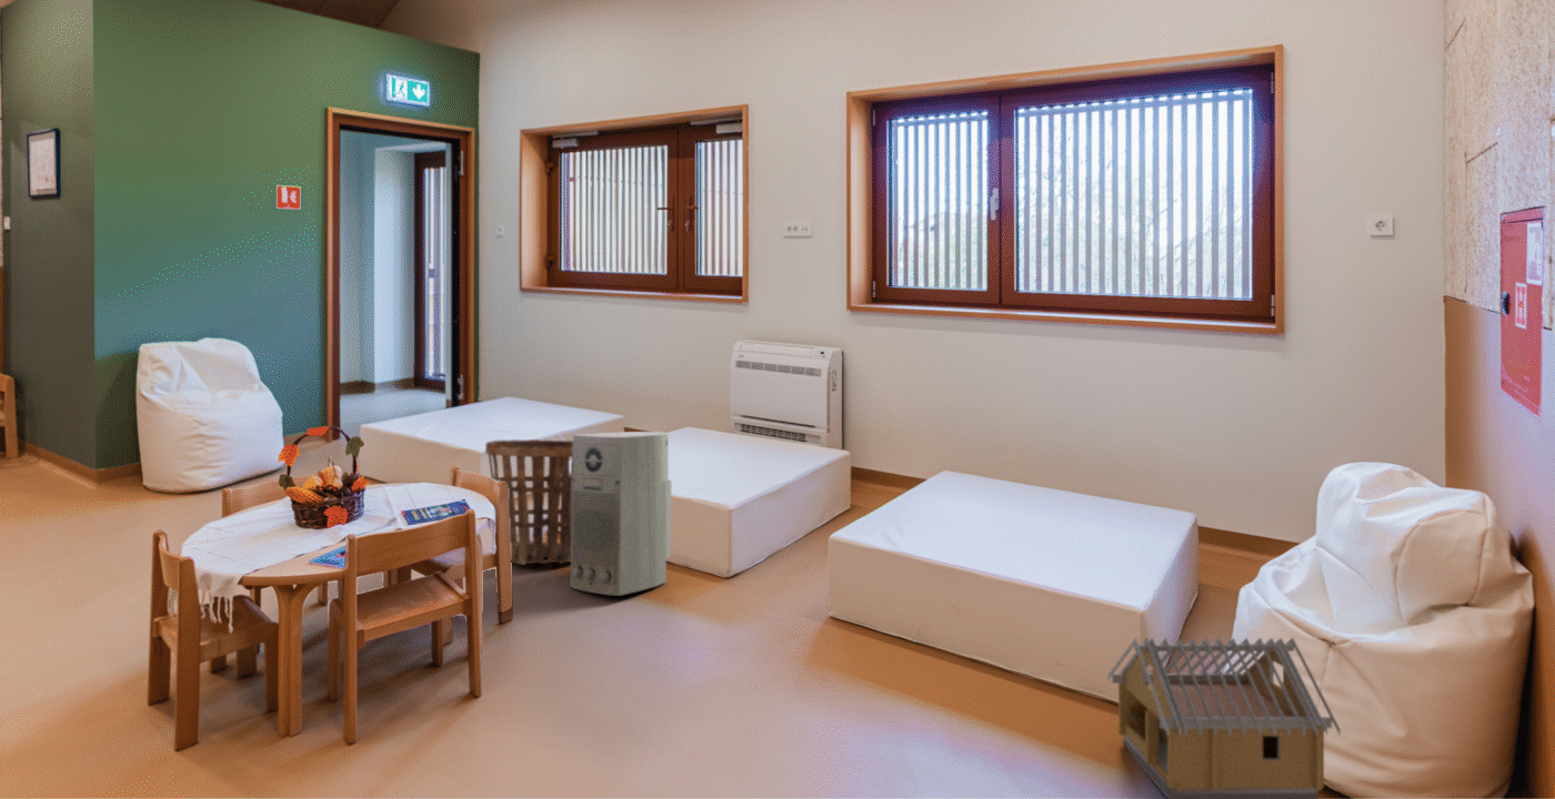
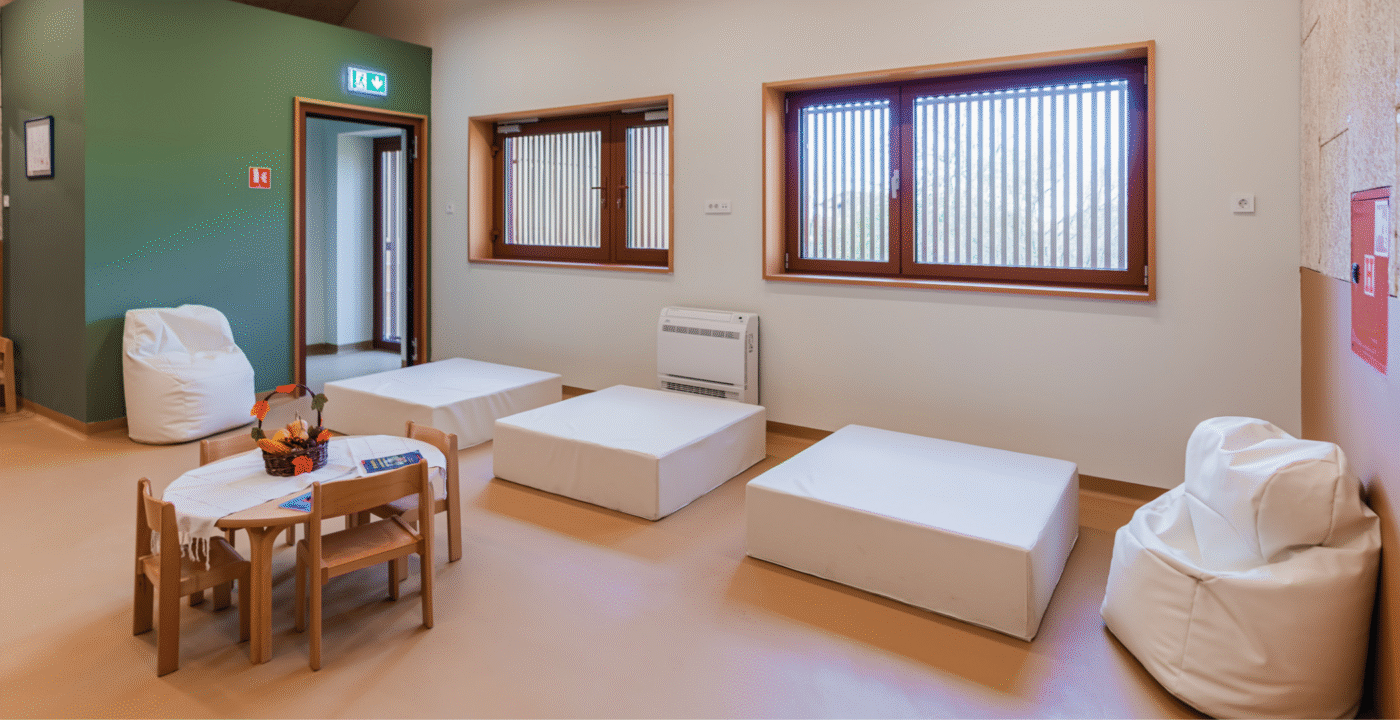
- toy house [1106,637,1342,799]
- basket [484,438,573,566]
- air purifier [569,431,673,597]
